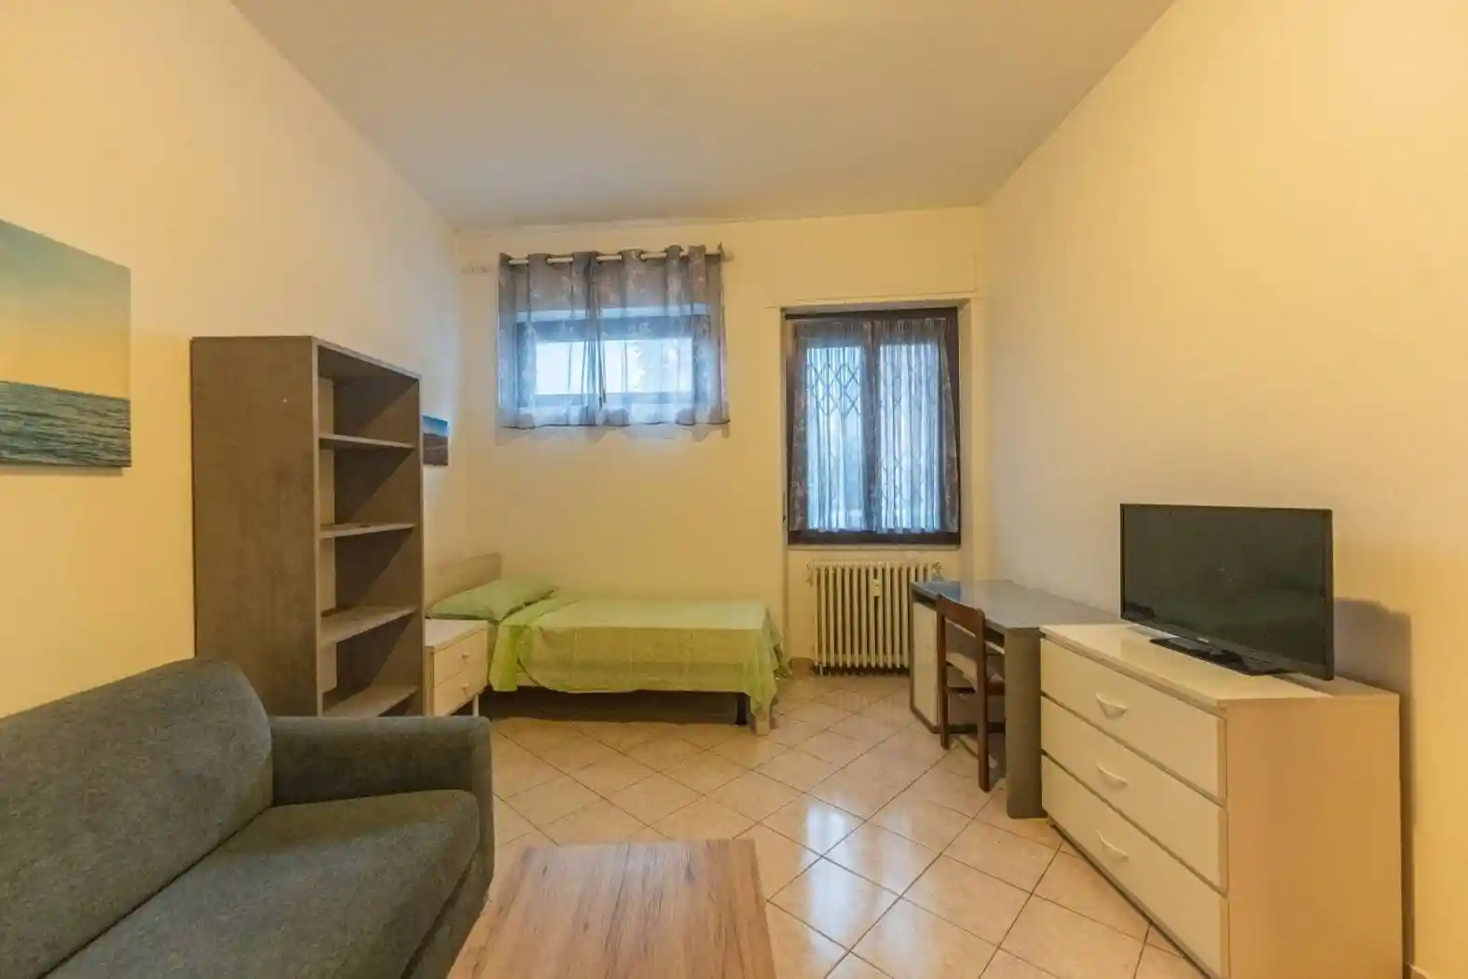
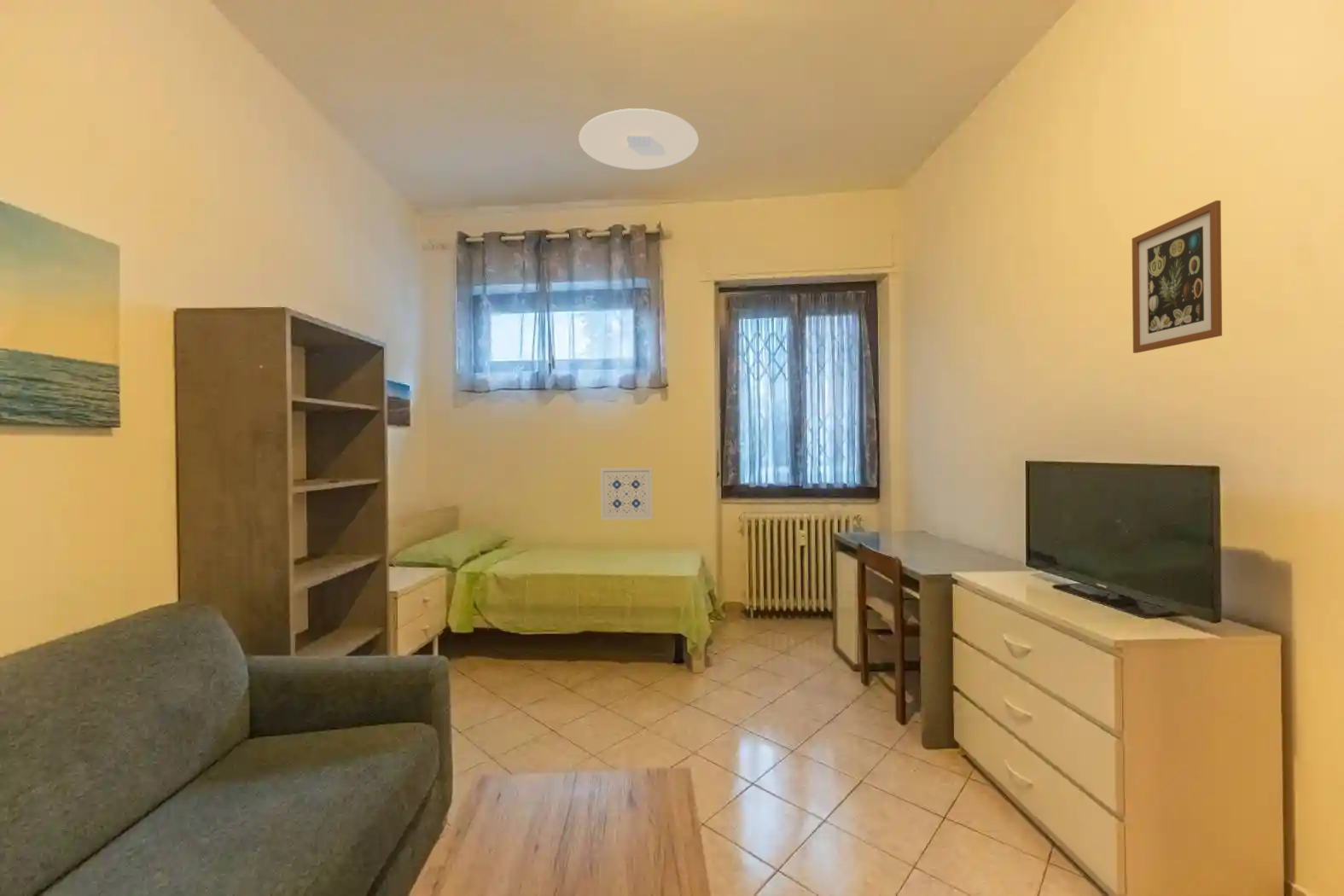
+ wall art [599,467,654,521]
+ wall art [1131,200,1223,354]
+ ceiling light [578,108,699,171]
